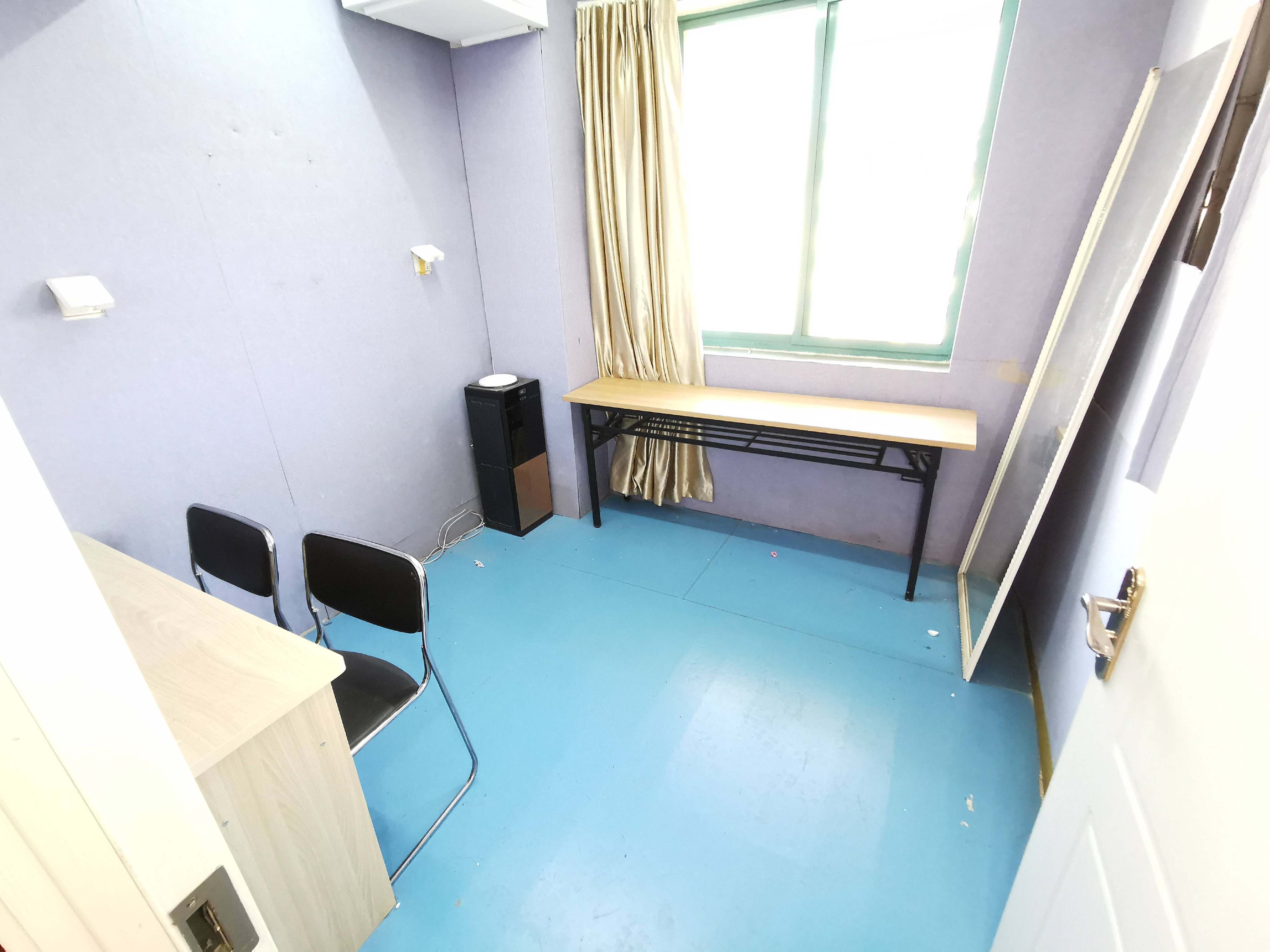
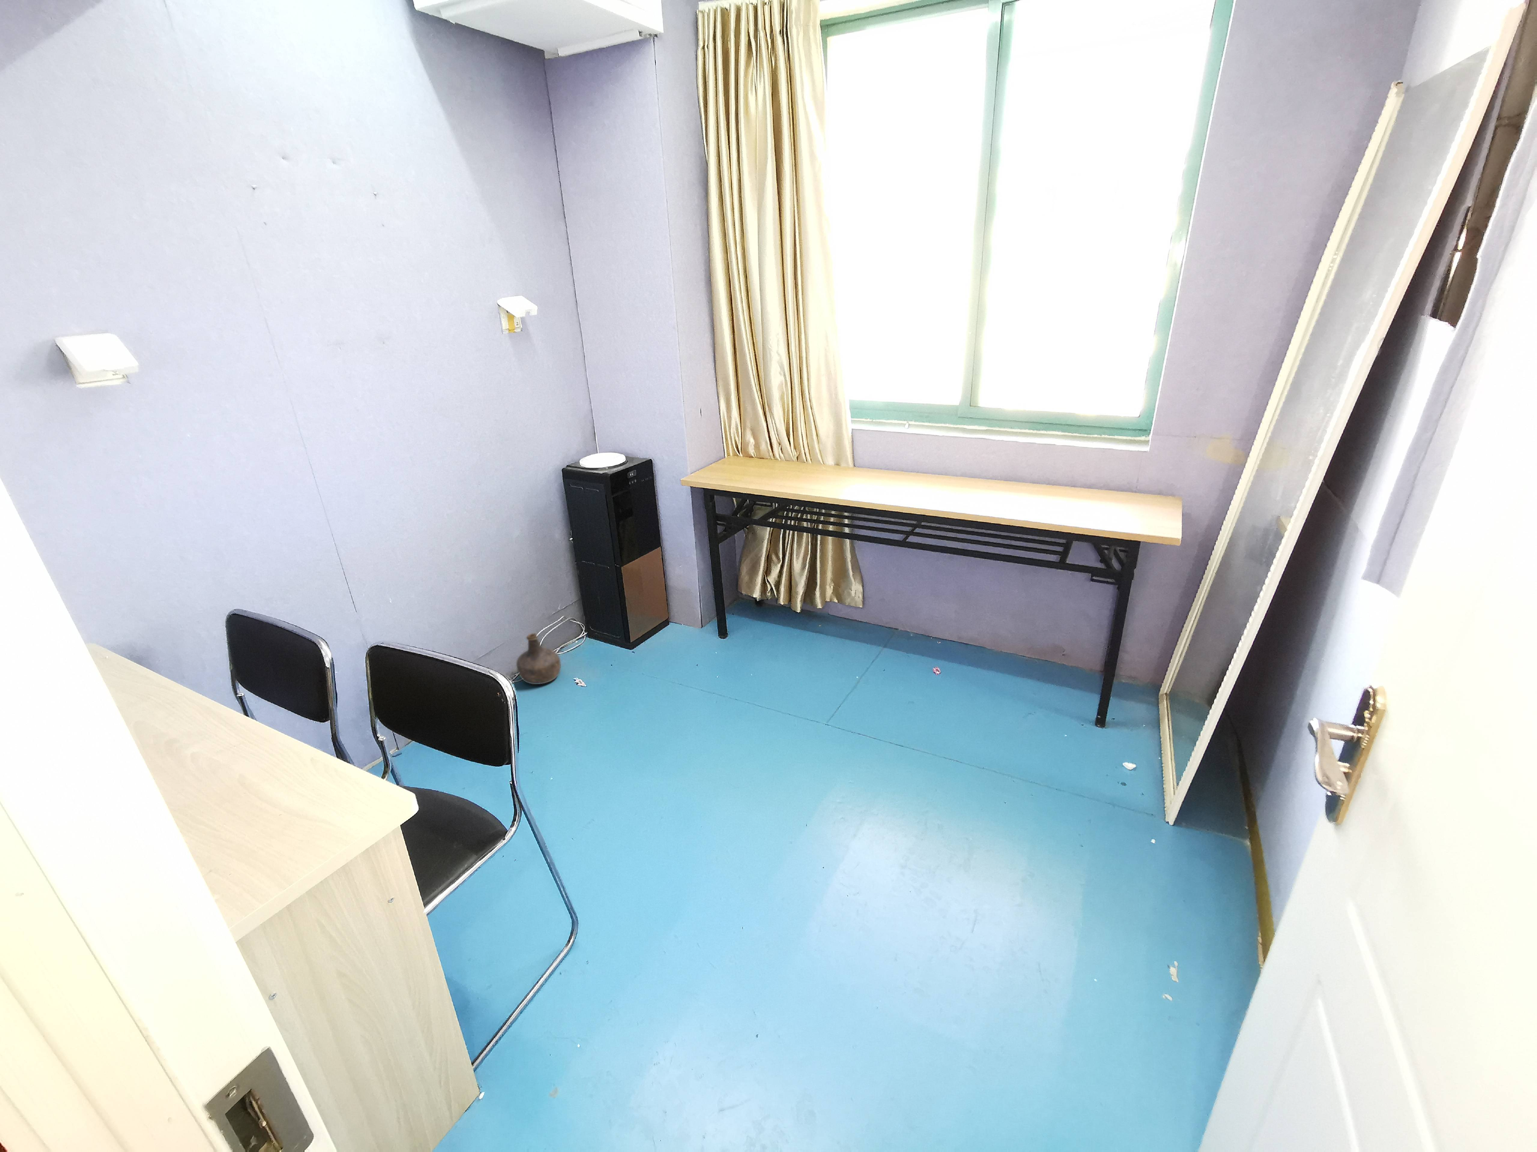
+ bottle [516,633,562,685]
